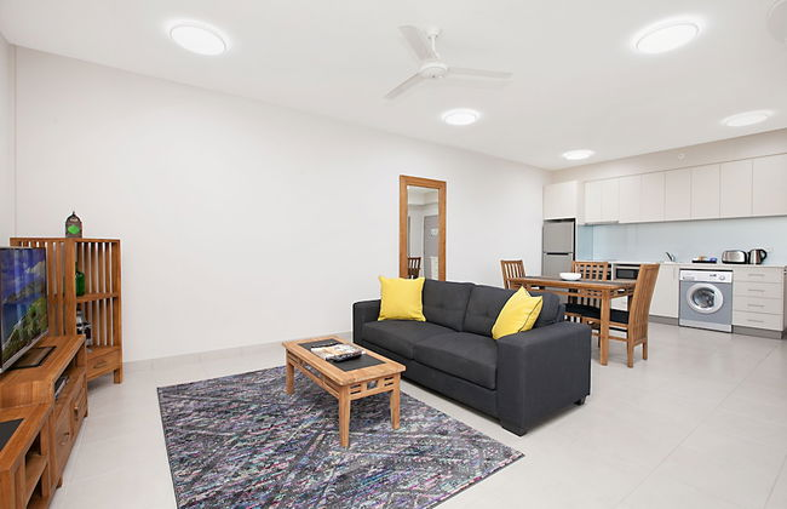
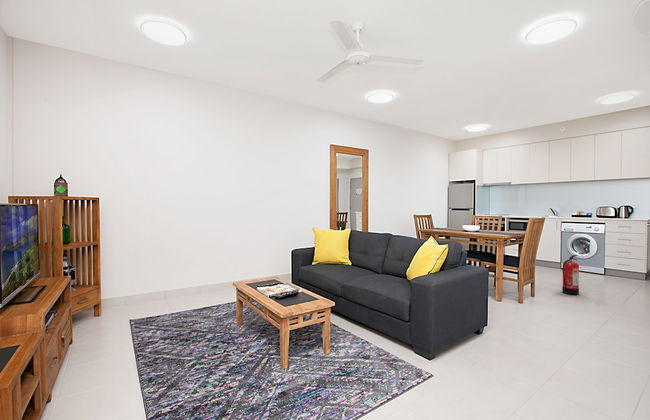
+ fire extinguisher [561,254,580,296]
